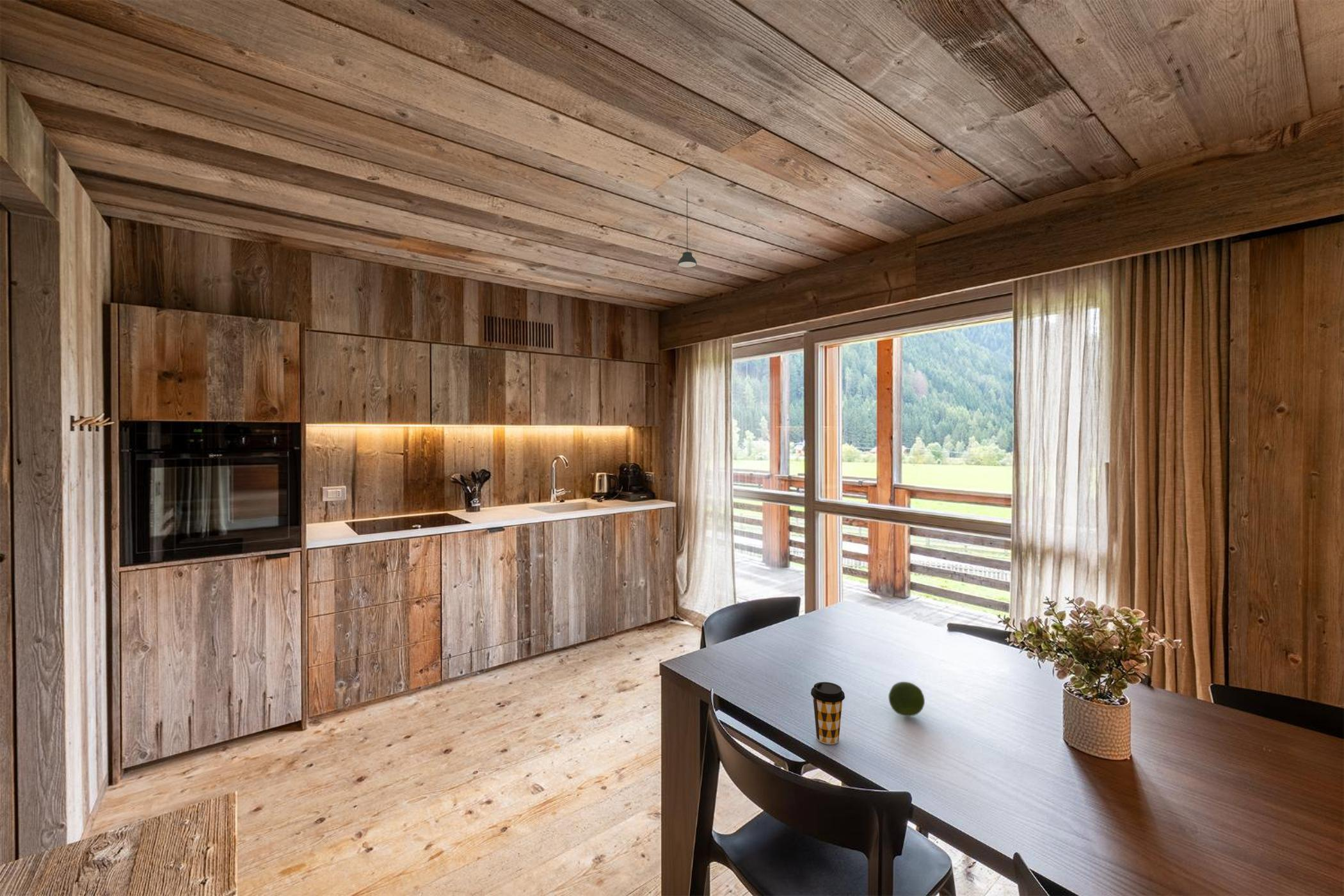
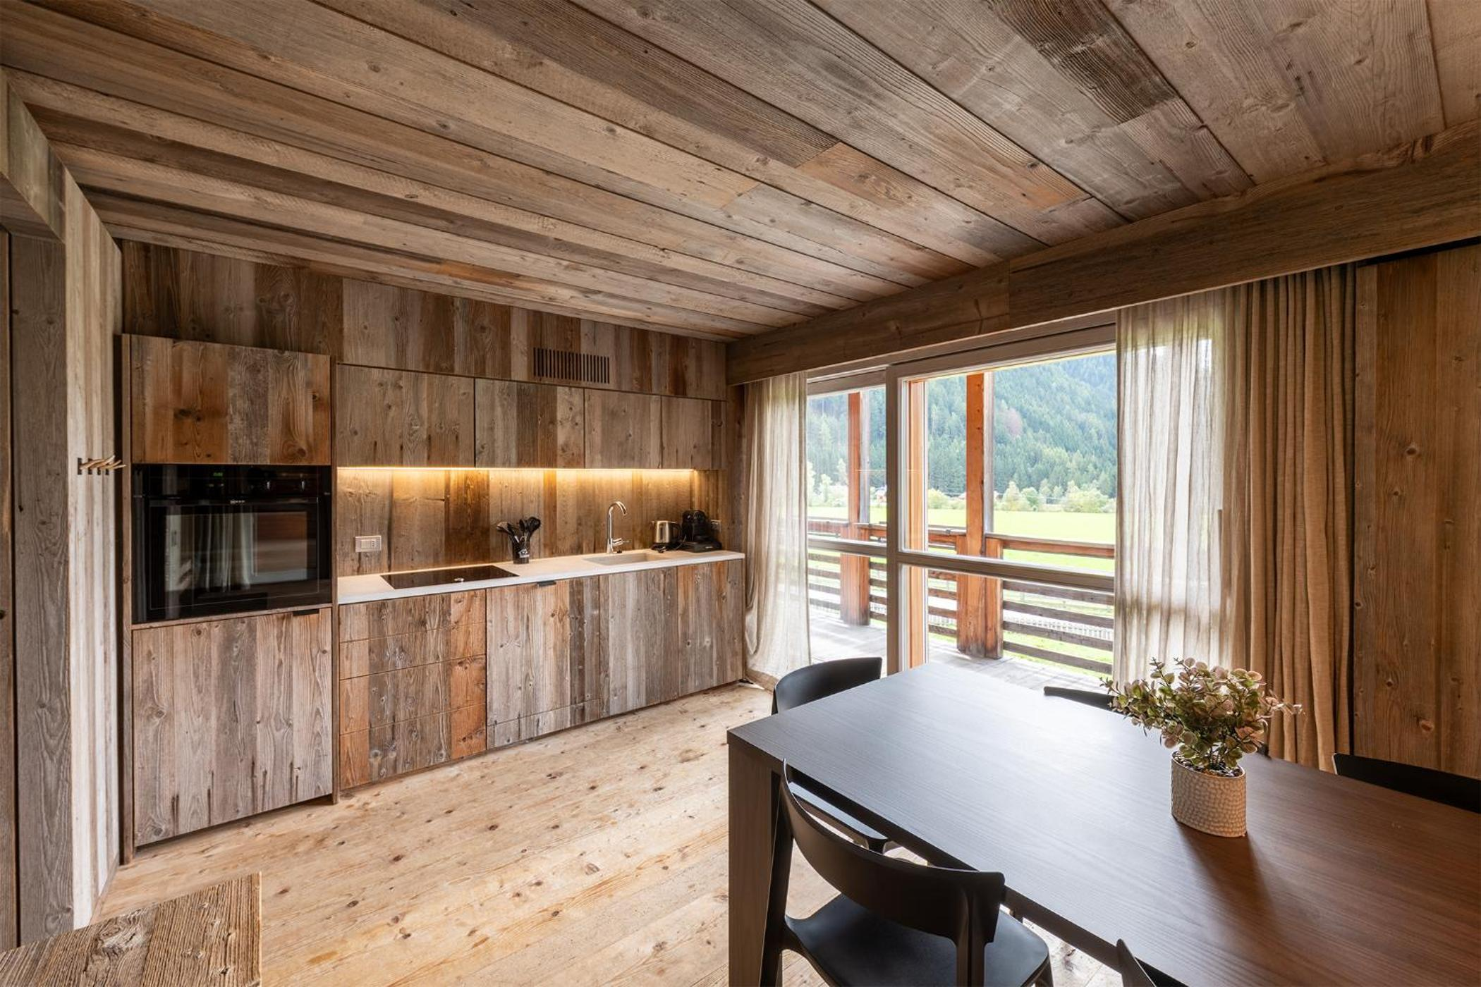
- pendant light [677,188,698,269]
- fruit [888,681,925,717]
- coffee cup [810,682,845,745]
